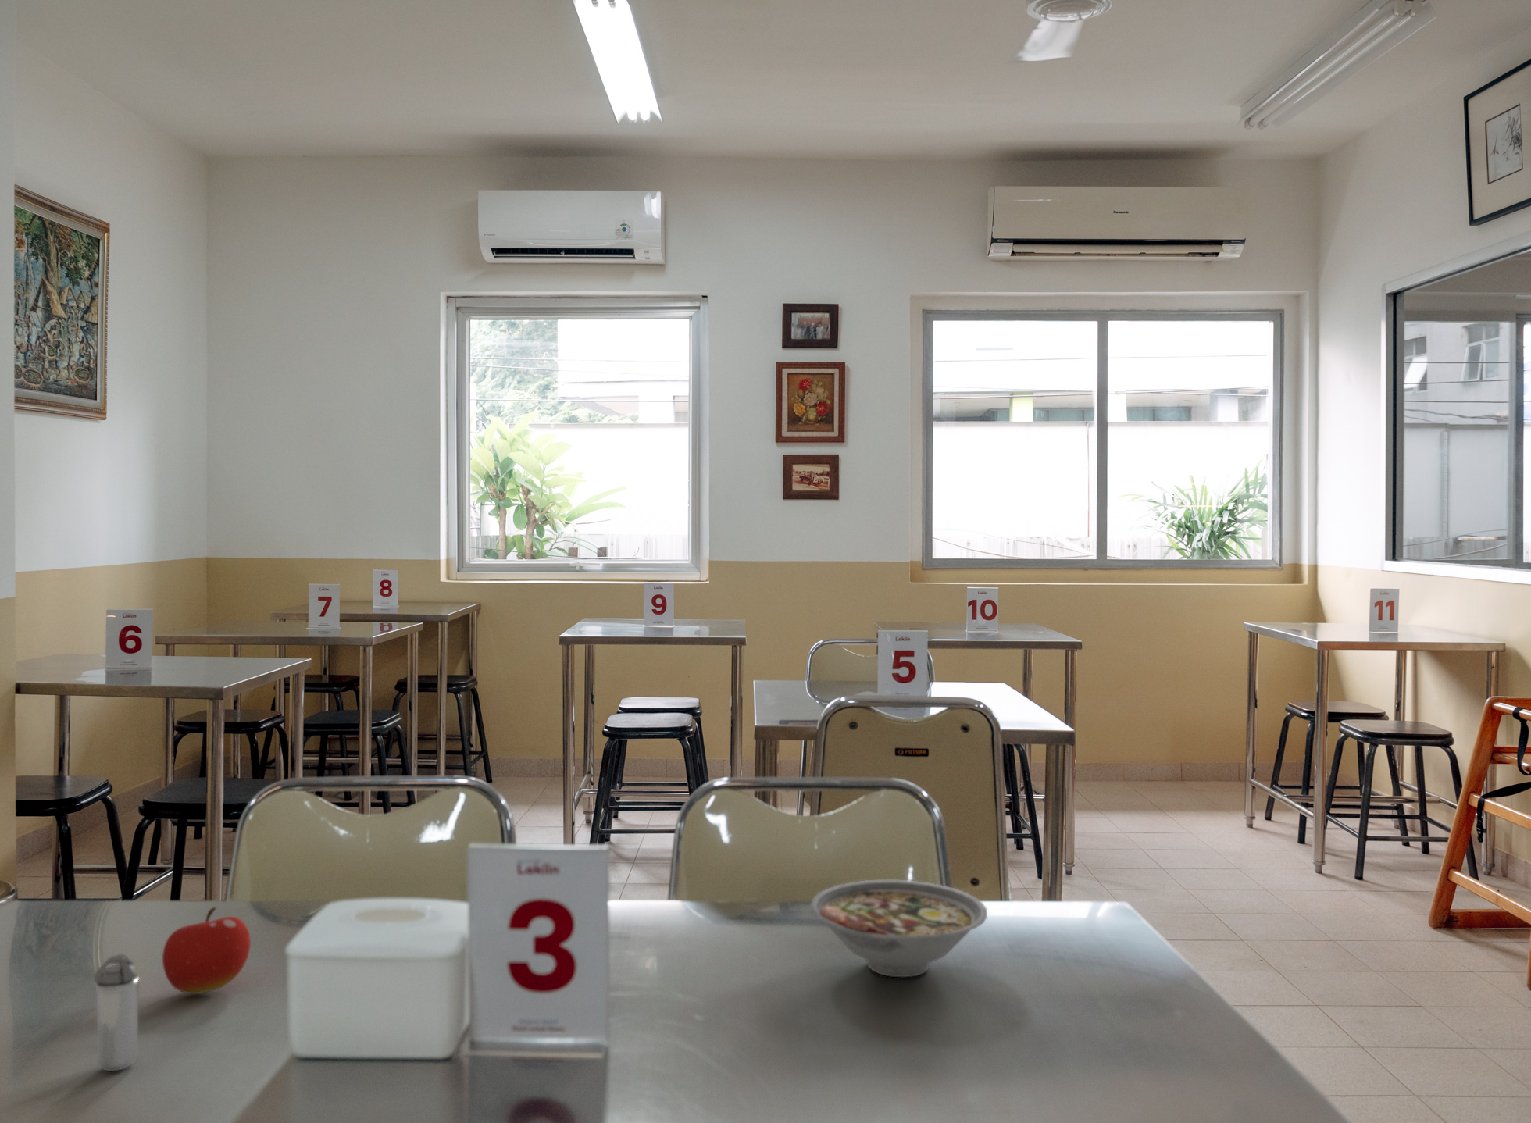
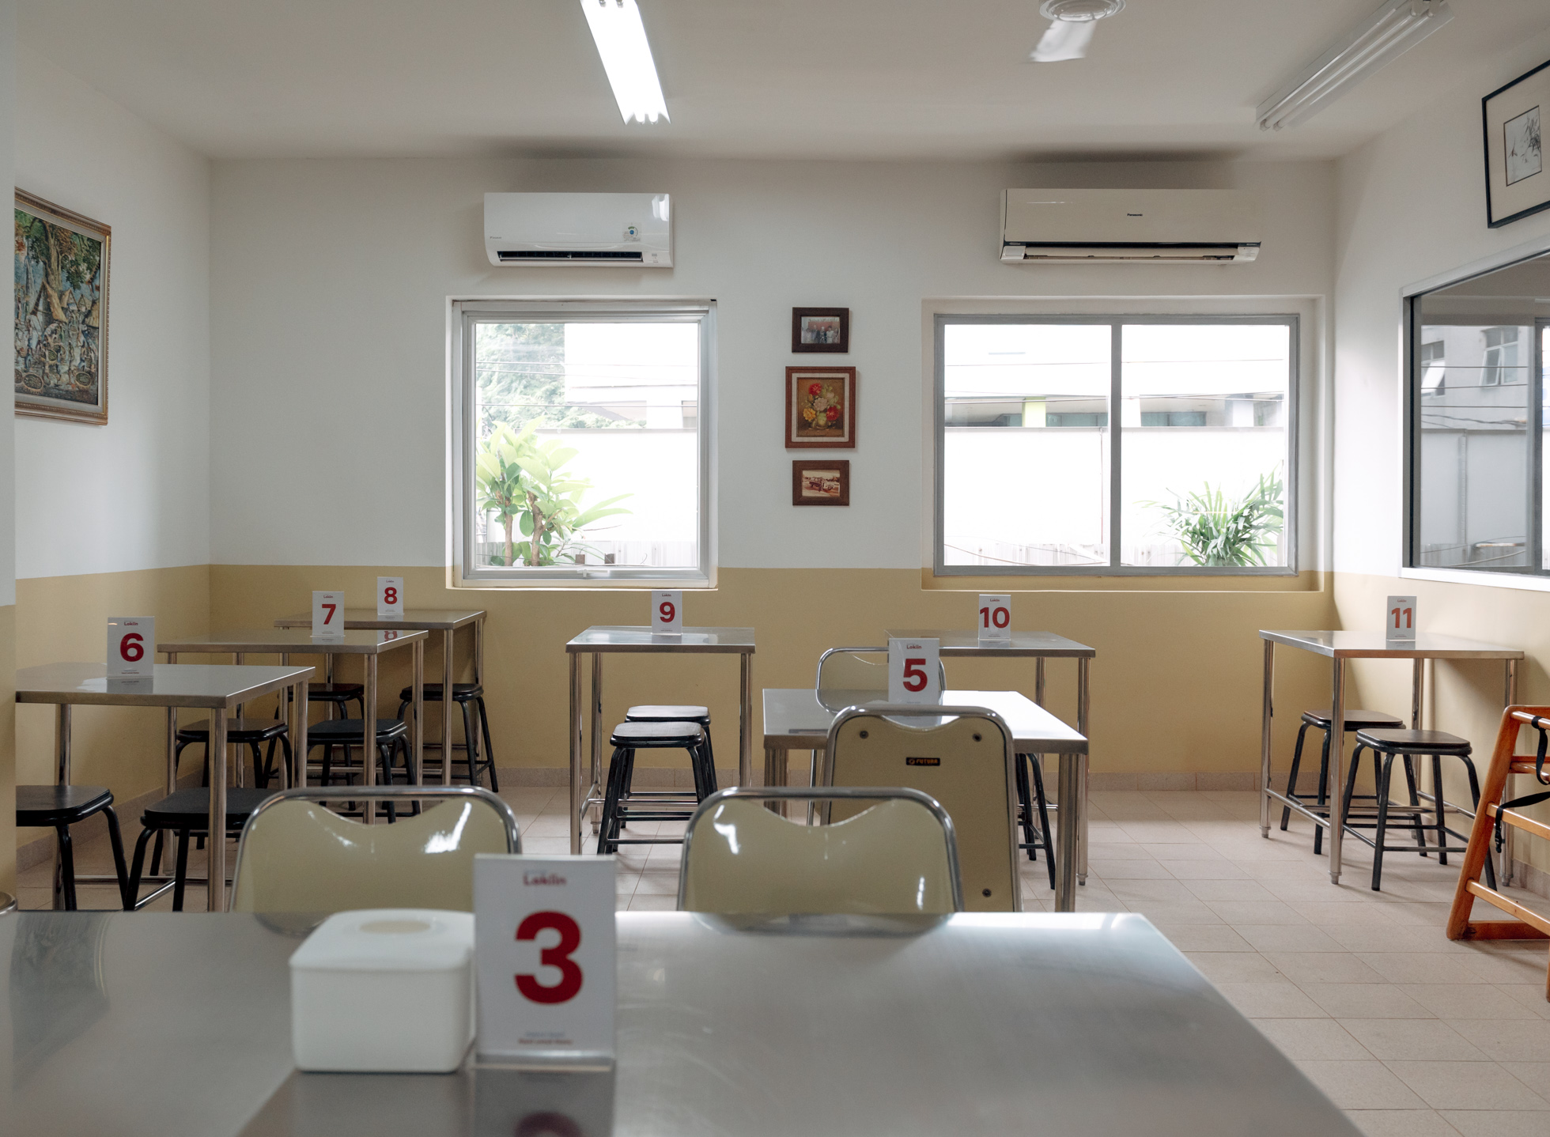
- shaker [94,953,140,1072]
- soup bowl [809,879,988,978]
- fruit [162,907,252,995]
